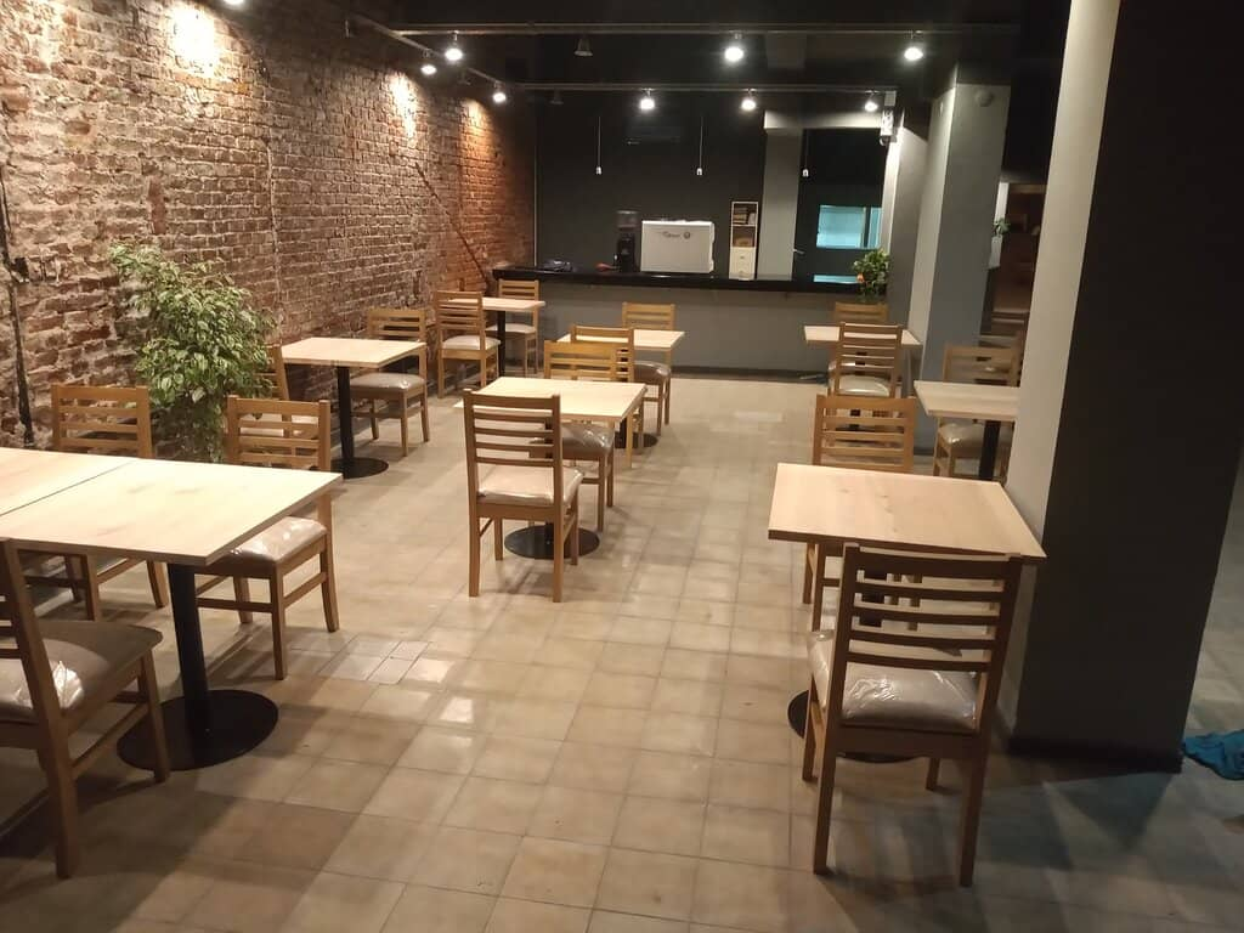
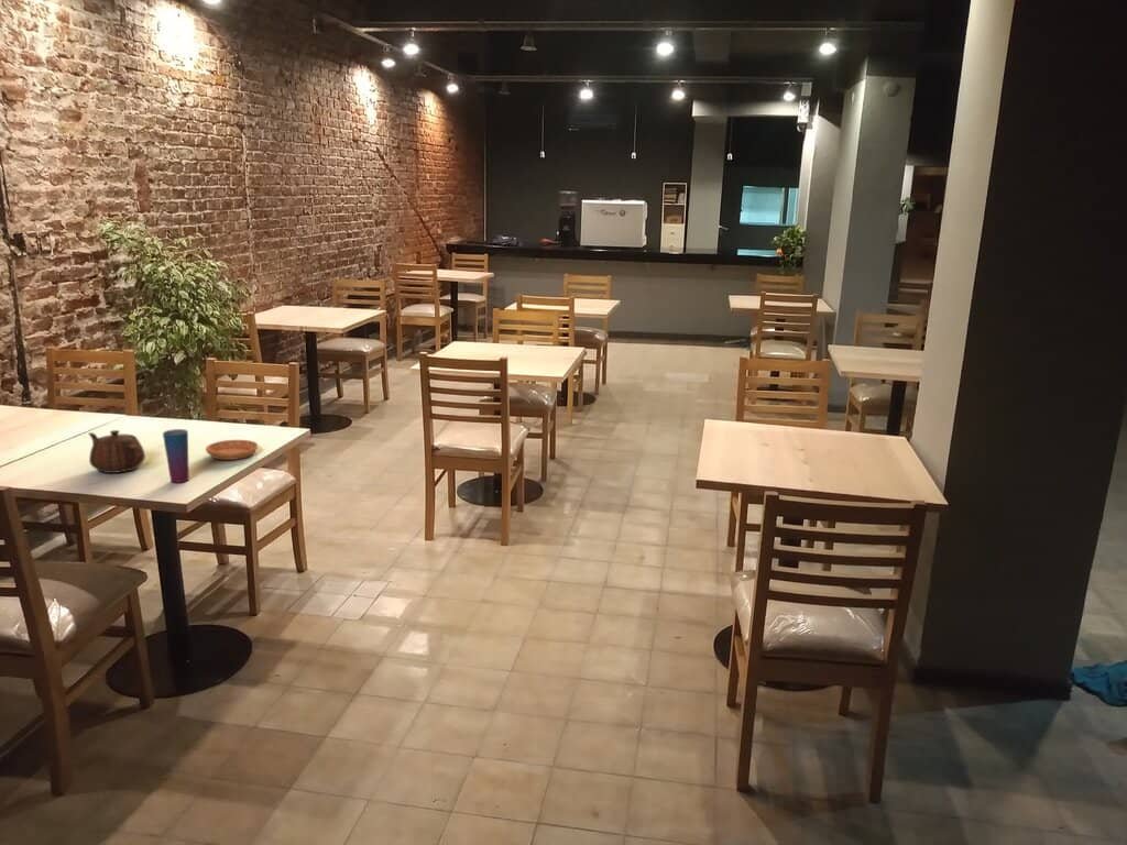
+ cup [162,428,190,484]
+ teapot [88,429,146,474]
+ saucer [205,439,259,461]
